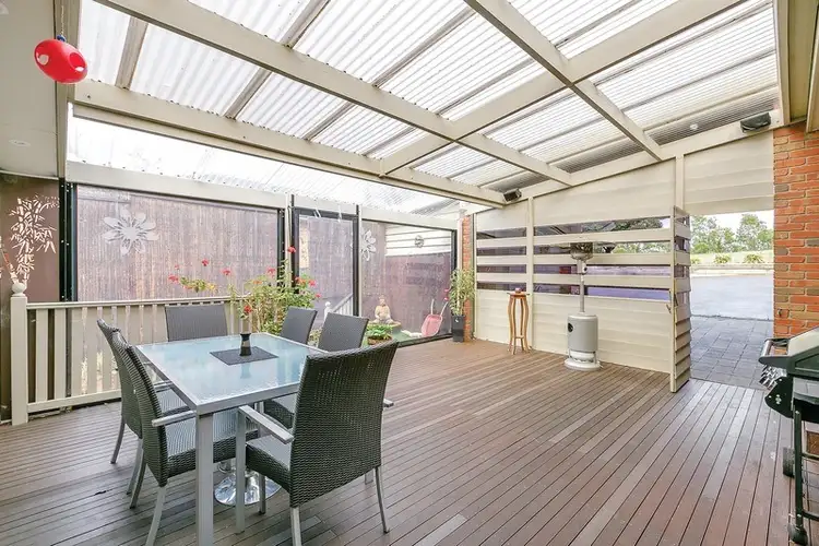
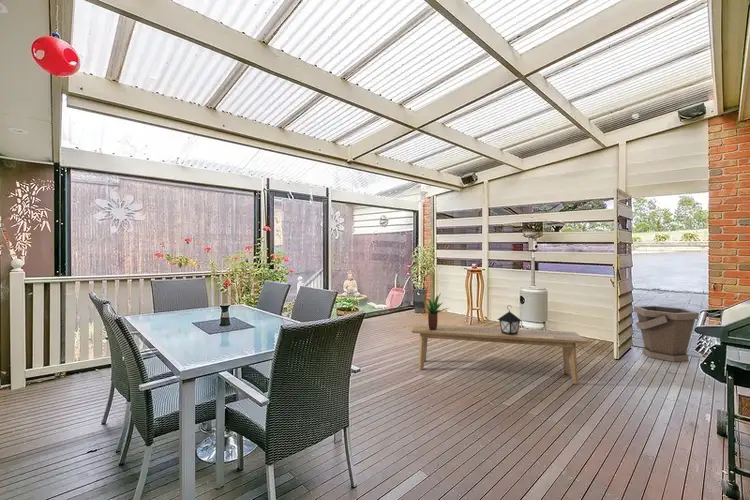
+ lantern [496,304,523,335]
+ bench [411,322,589,385]
+ bucket [633,305,700,363]
+ potted plant [420,292,449,330]
